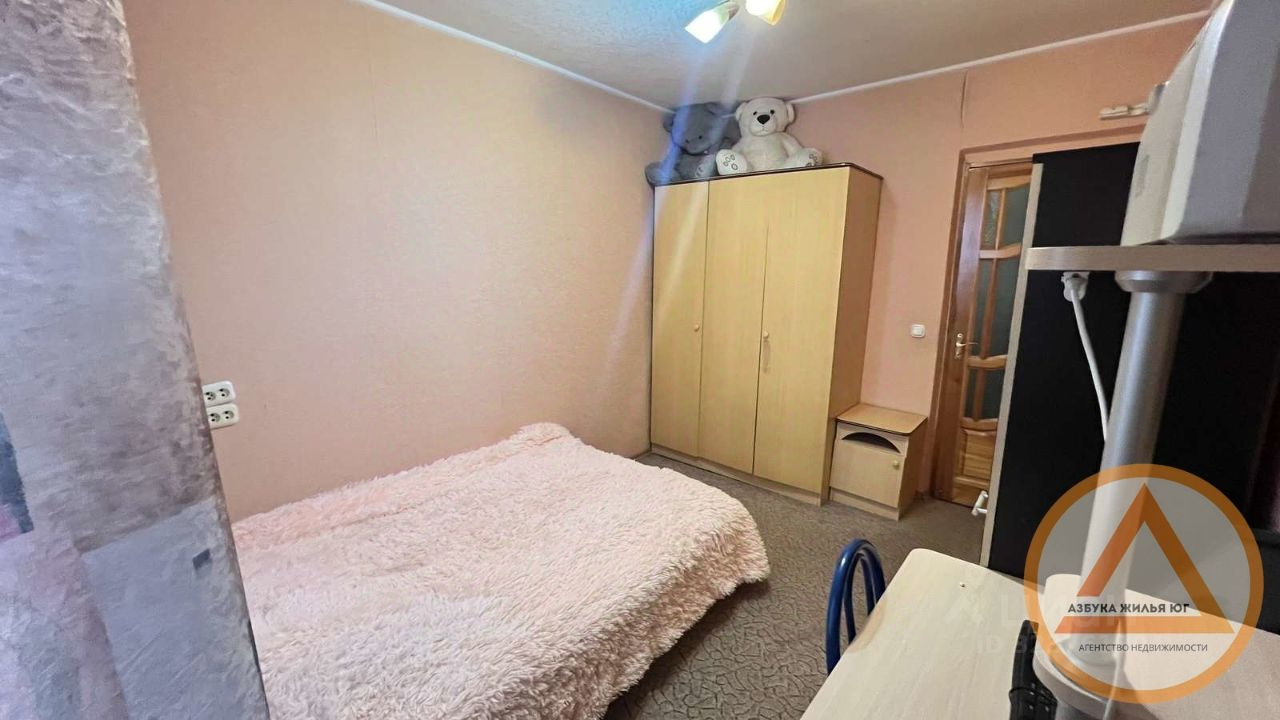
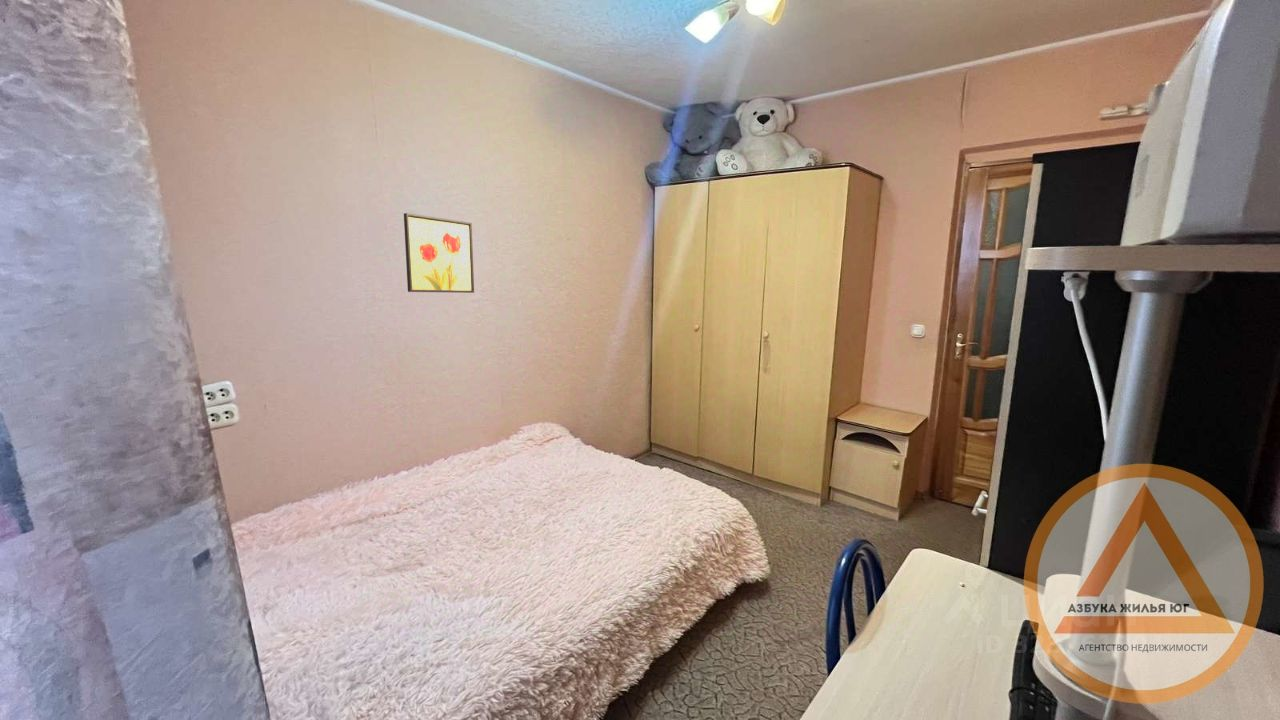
+ wall art [403,212,475,294]
